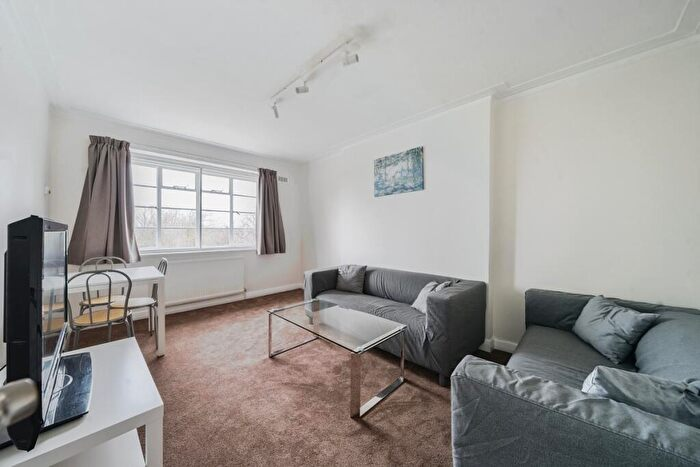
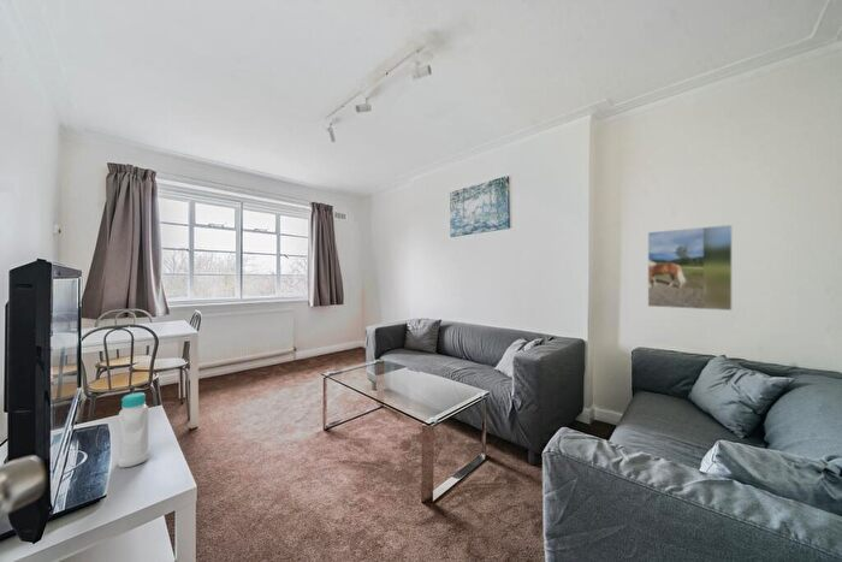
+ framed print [647,224,734,312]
+ bottle [117,391,152,468]
